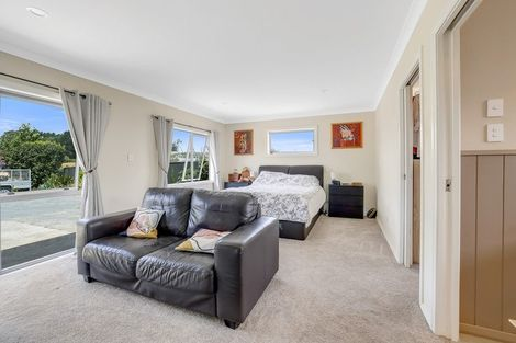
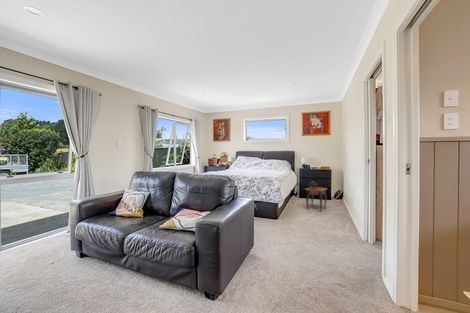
+ side table [304,180,329,212]
